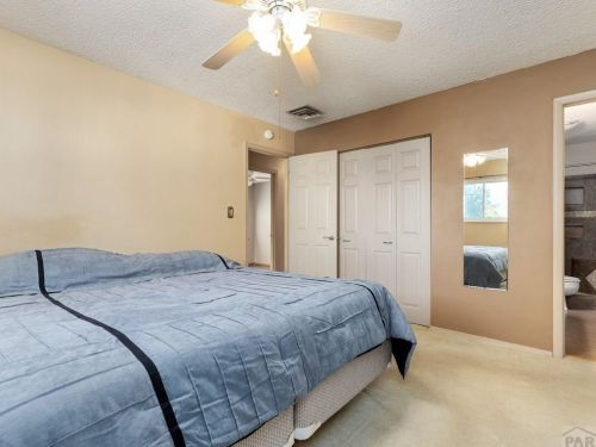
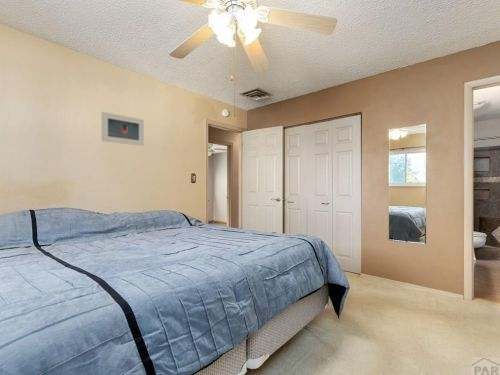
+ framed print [101,111,145,147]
